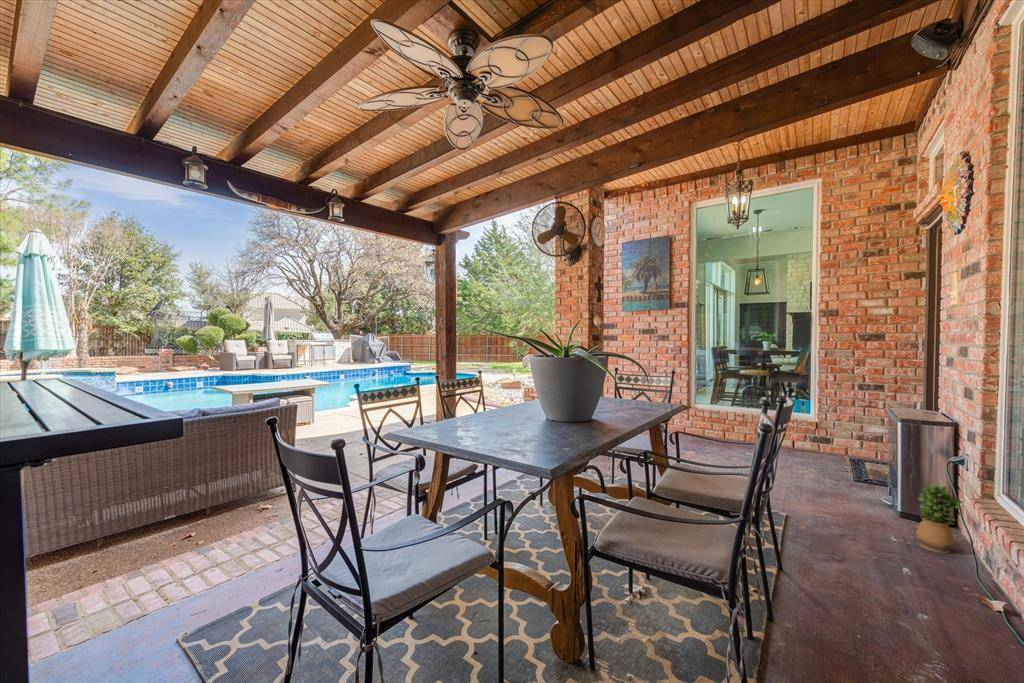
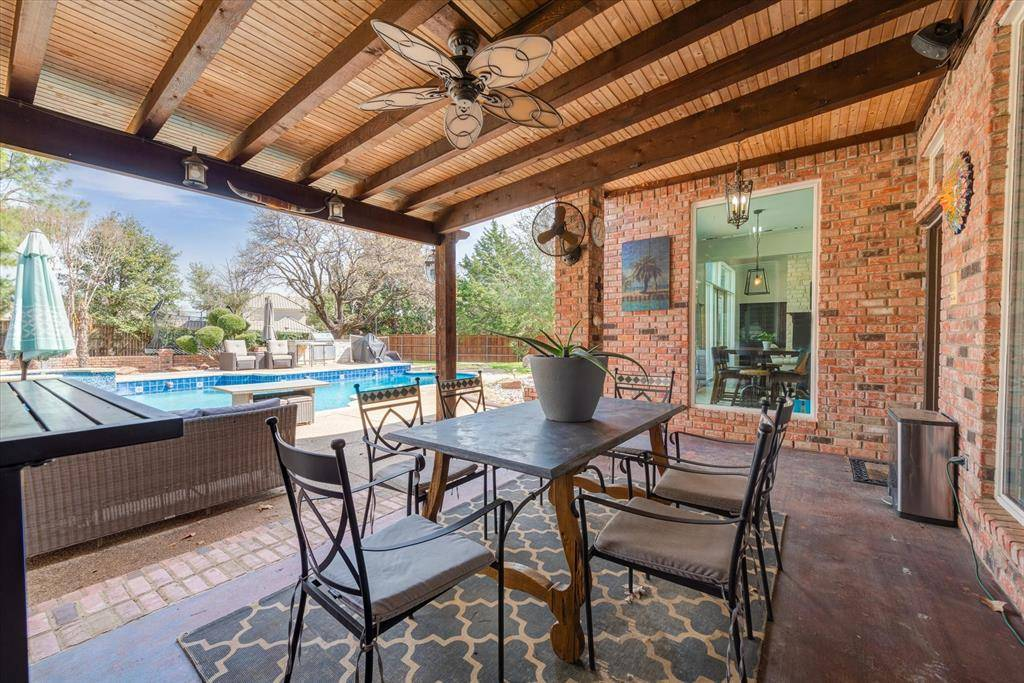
- potted plant [915,483,963,555]
